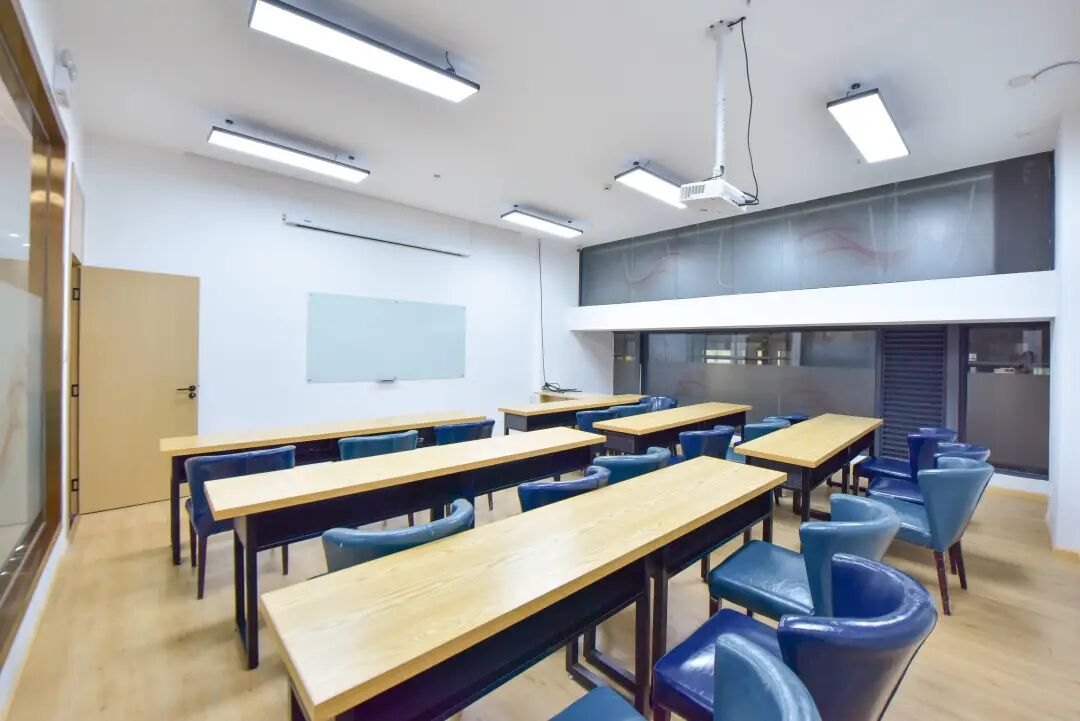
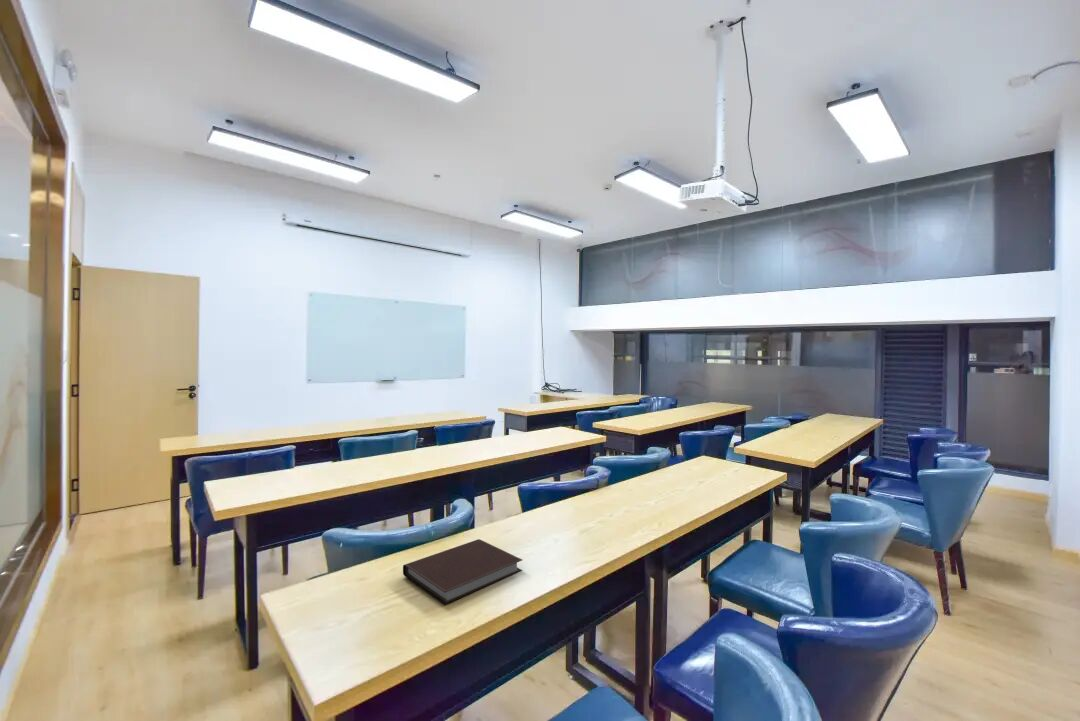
+ notebook [402,538,524,606]
